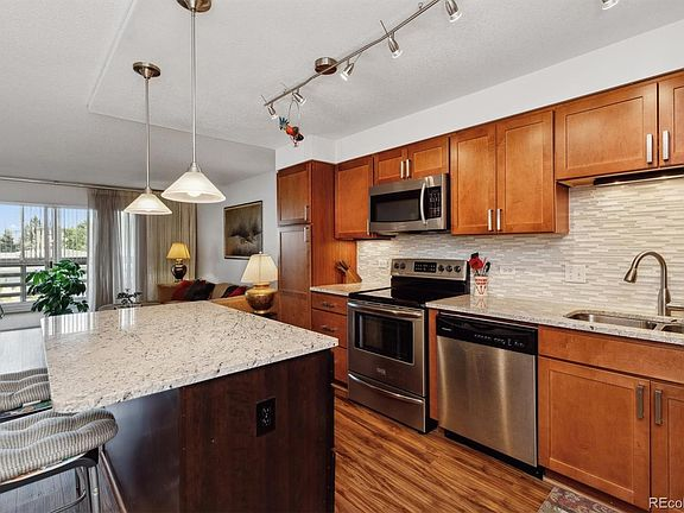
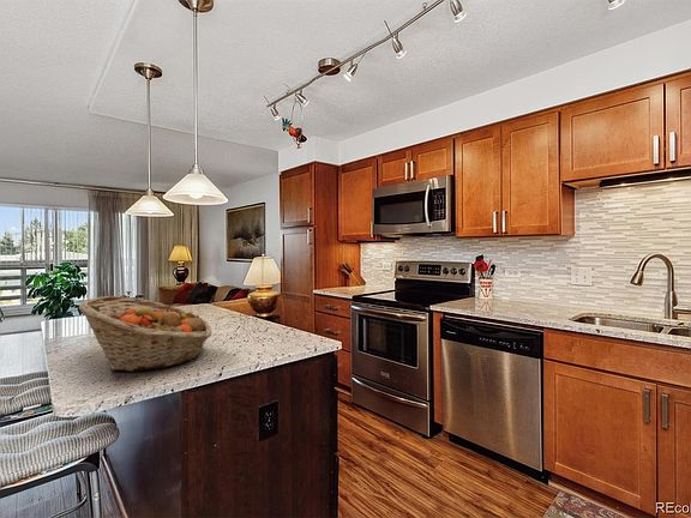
+ fruit basket [78,295,212,373]
